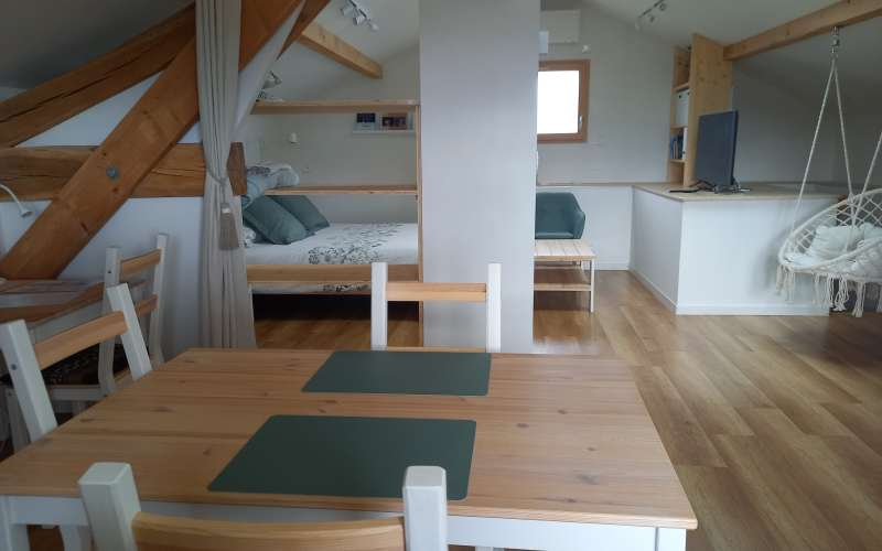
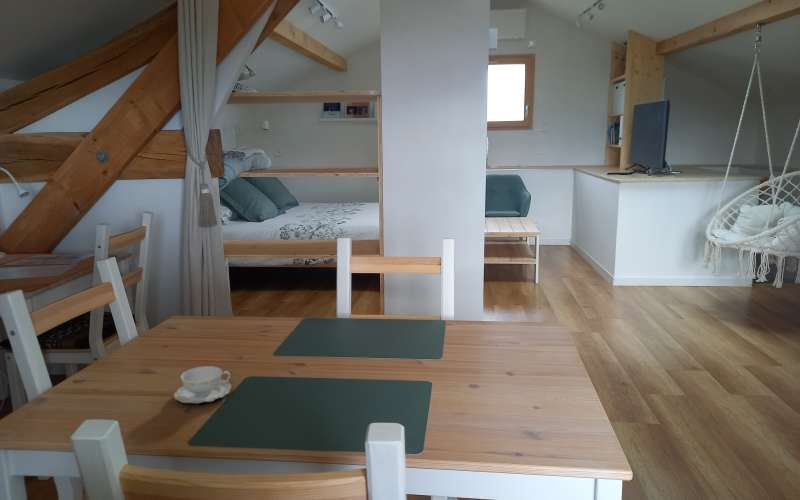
+ chinaware [173,365,233,404]
